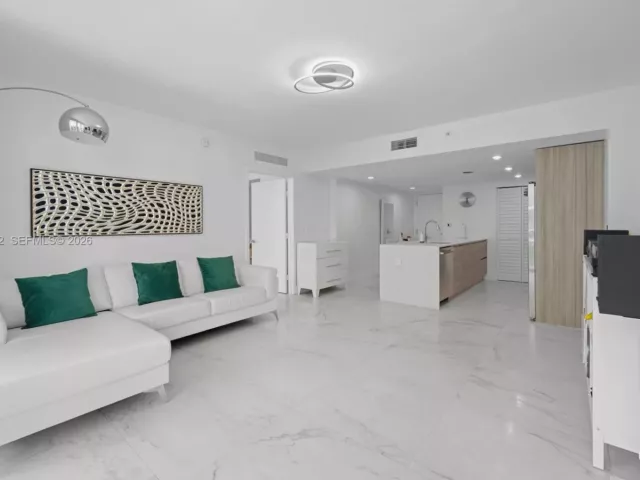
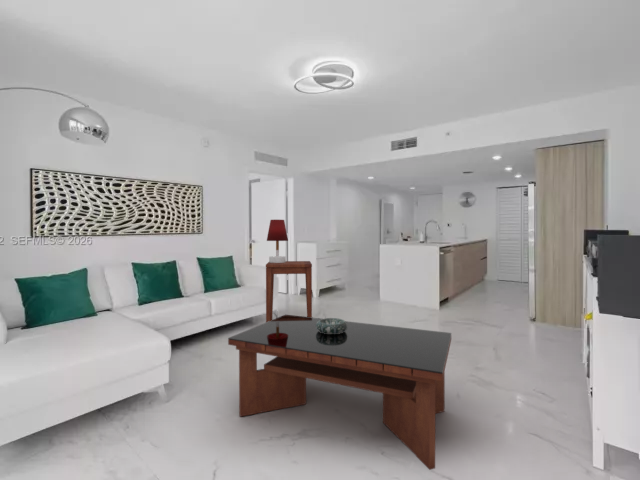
+ table lamp [266,219,289,263]
+ coffee table [227,314,452,471]
+ side table [265,260,313,323]
+ decorative bowl [316,317,347,334]
